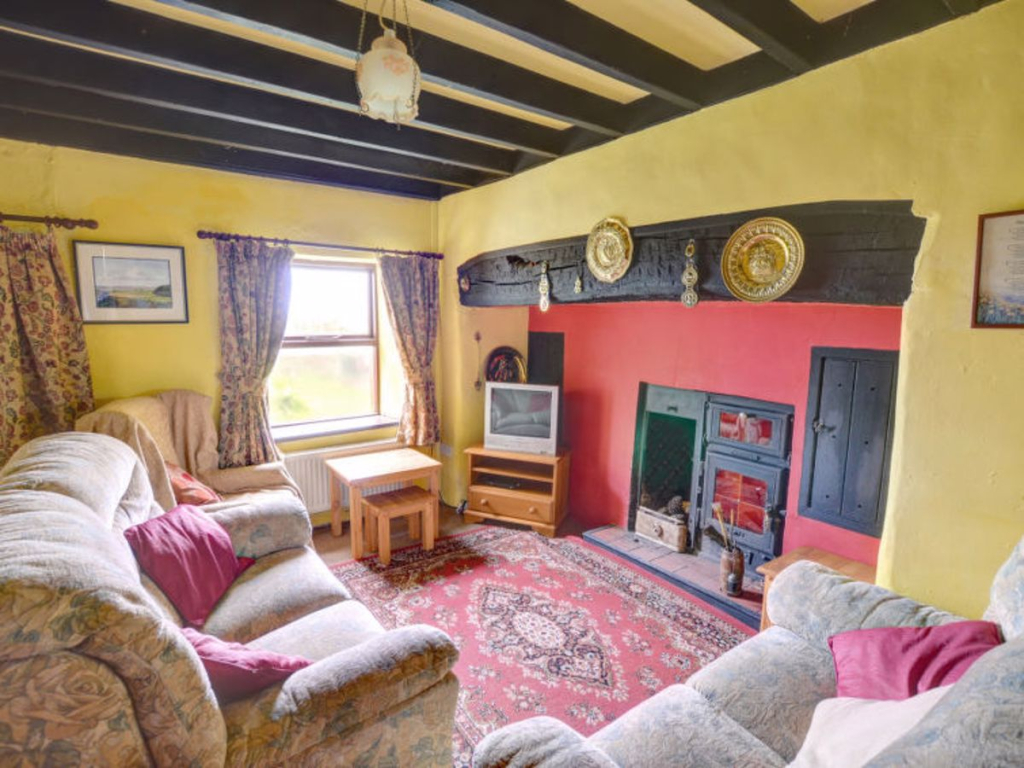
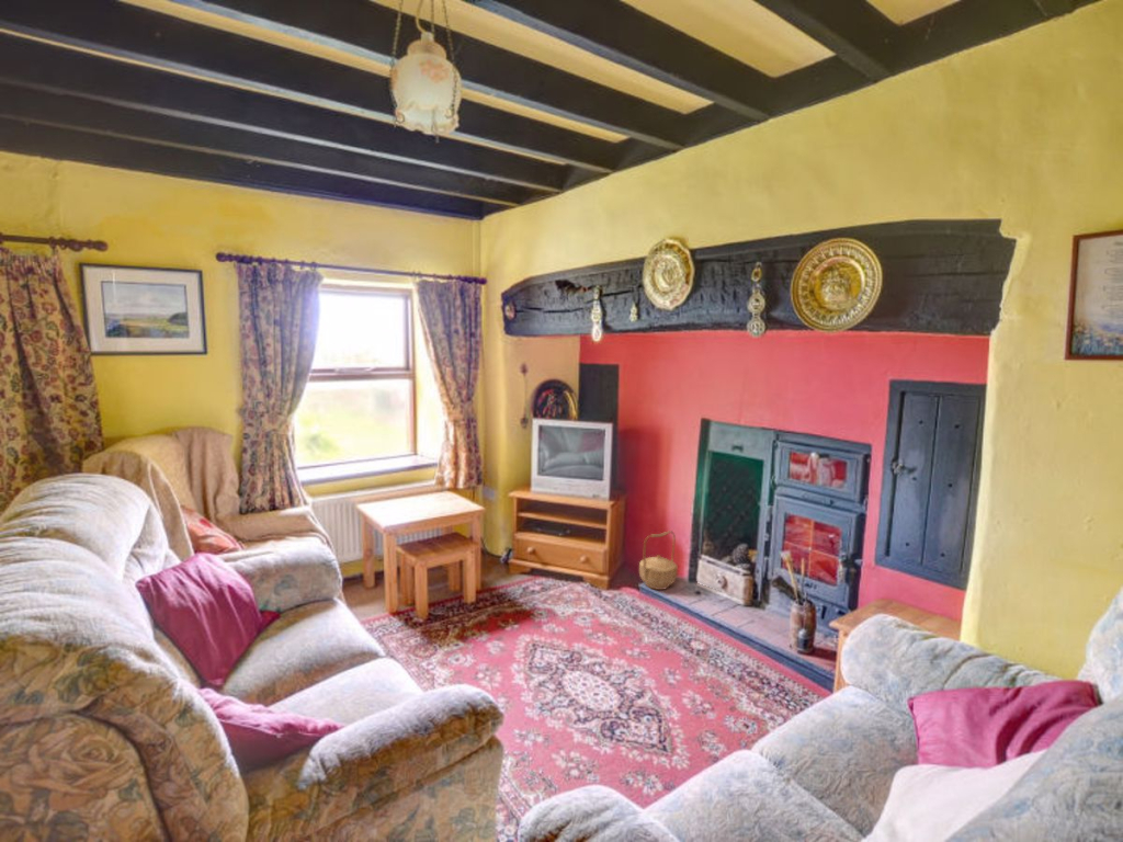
+ basket [638,530,679,591]
